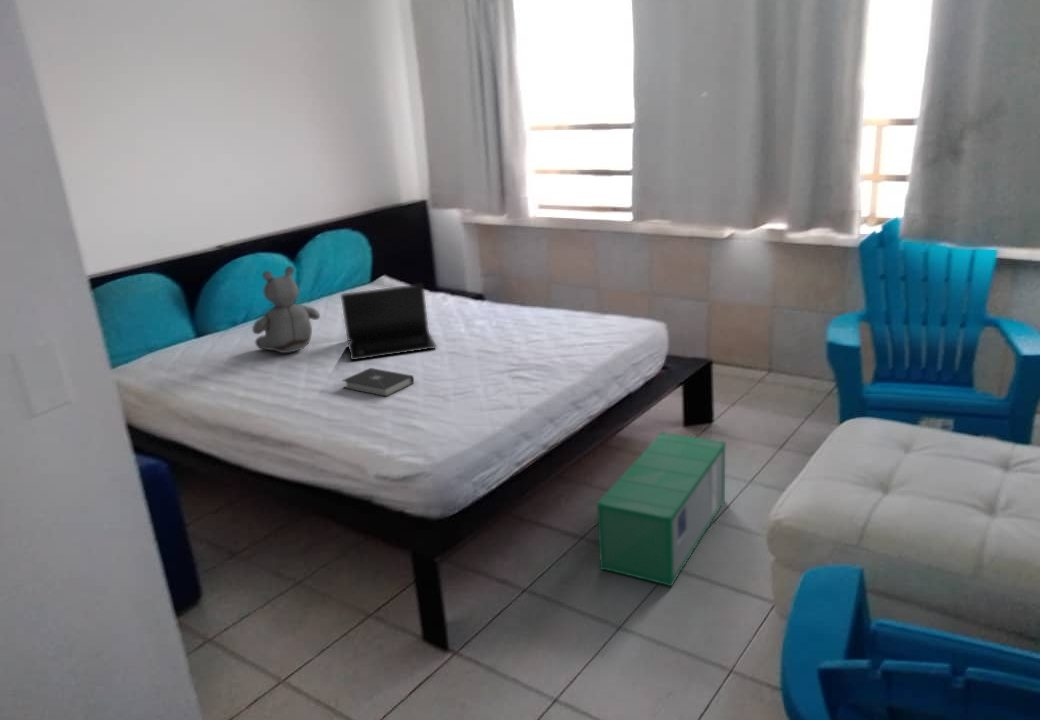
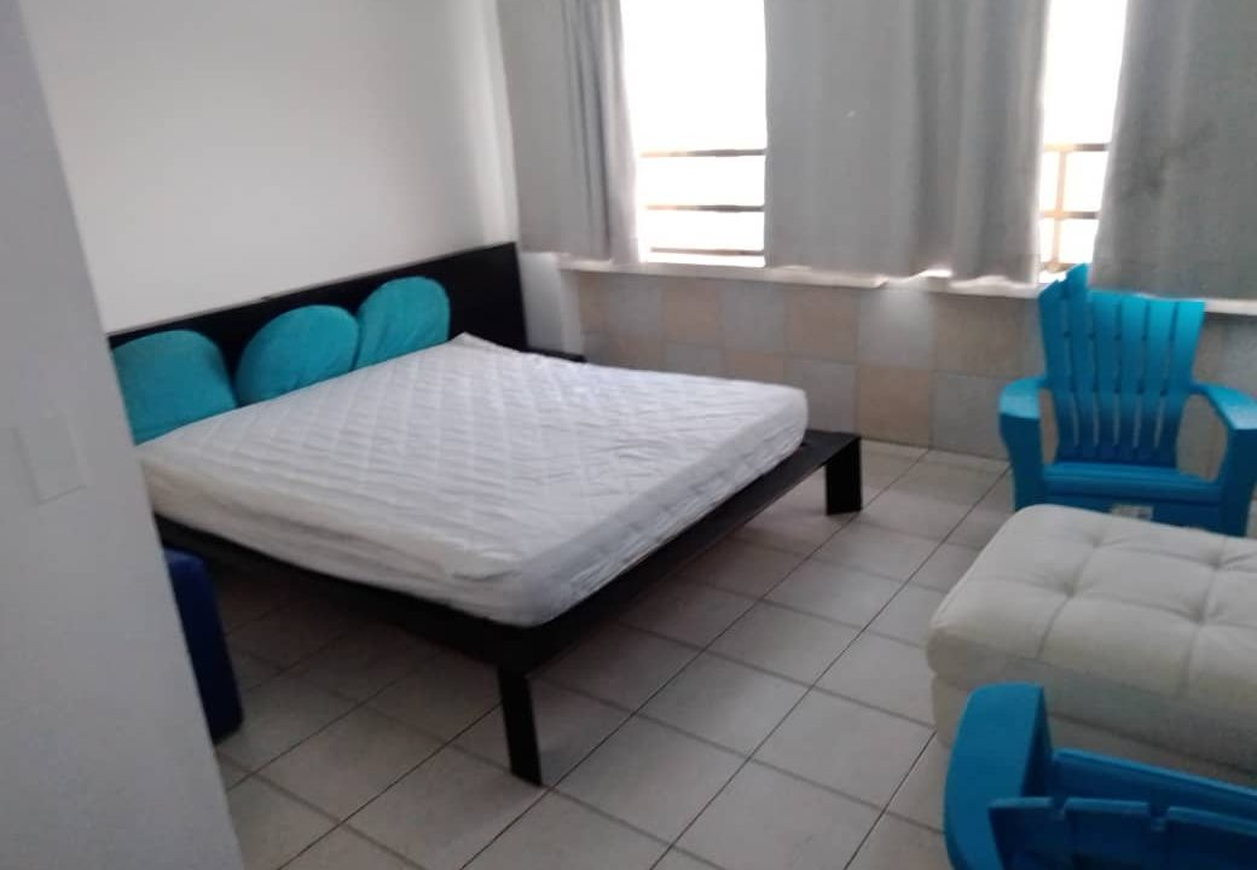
- storage bin [596,431,726,588]
- book [341,367,415,397]
- stuffed bear [251,265,321,354]
- laptop [340,283,438,361]
